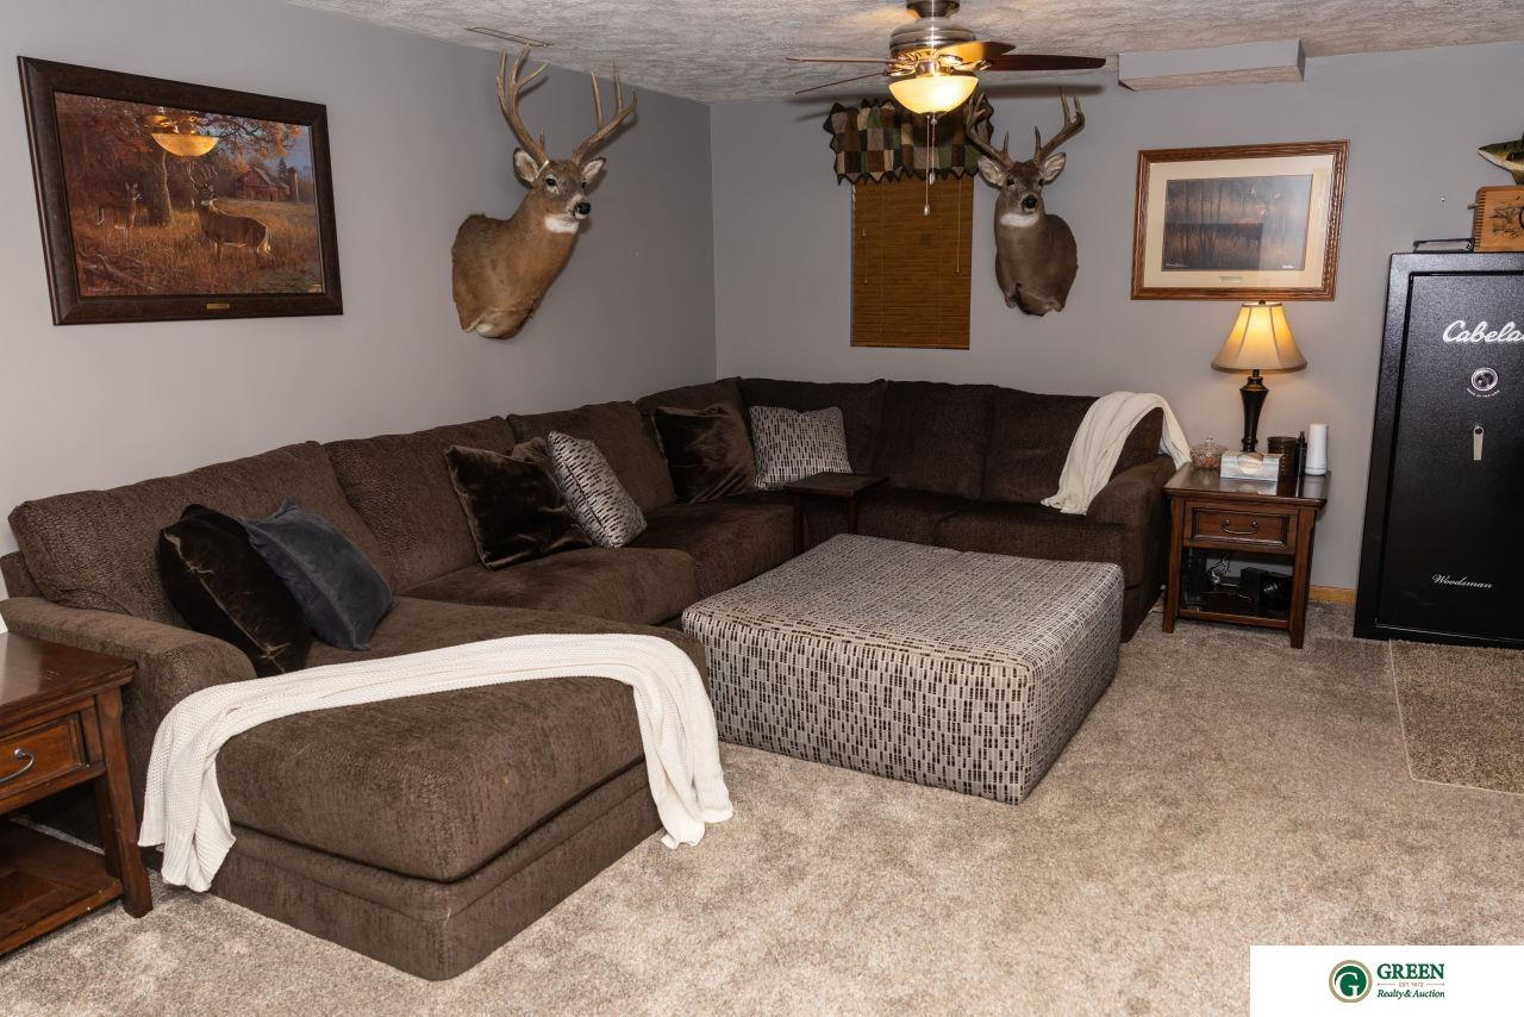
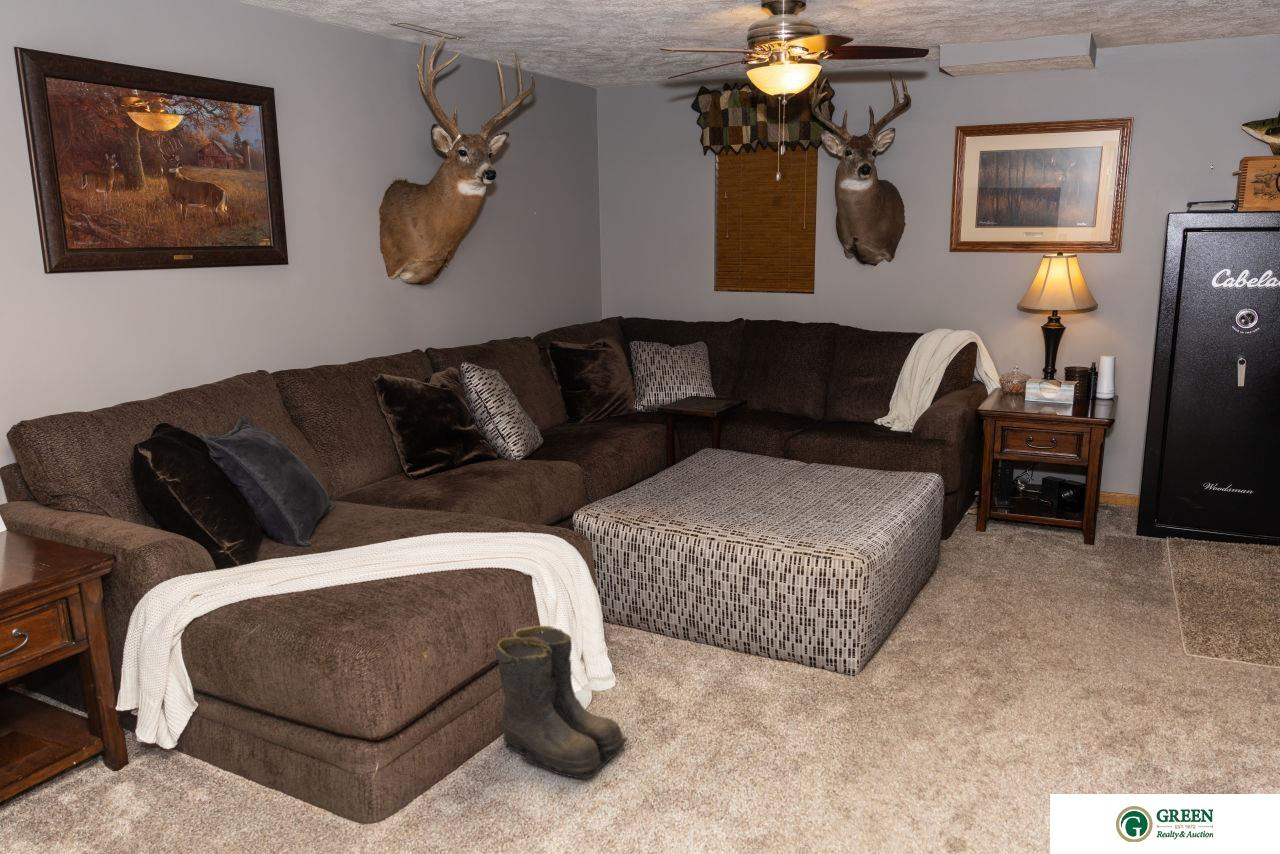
+ boots [493,625,629,780]
